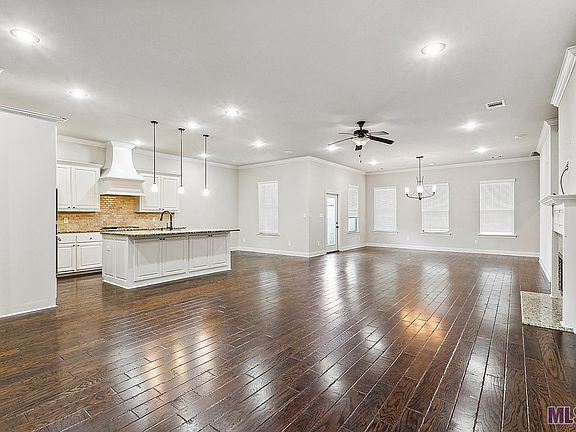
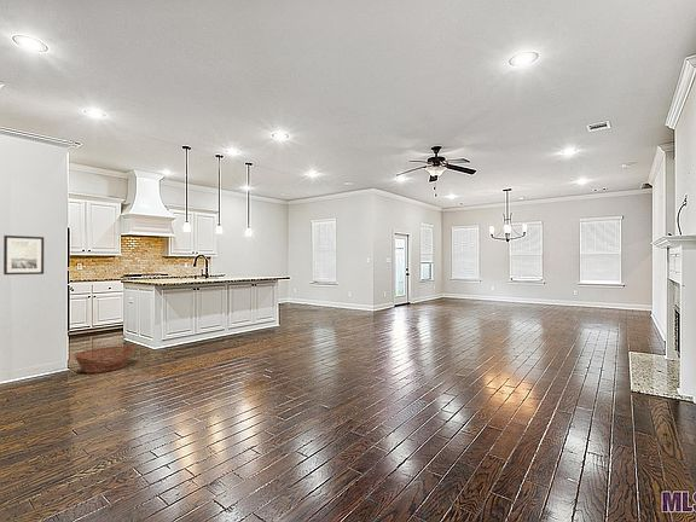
+ basket [72,344,135,375]
+ wall art [2,234,45,276]
